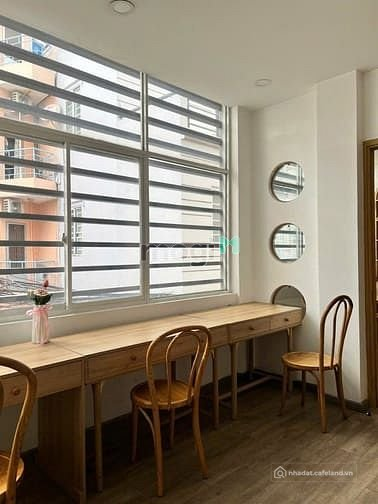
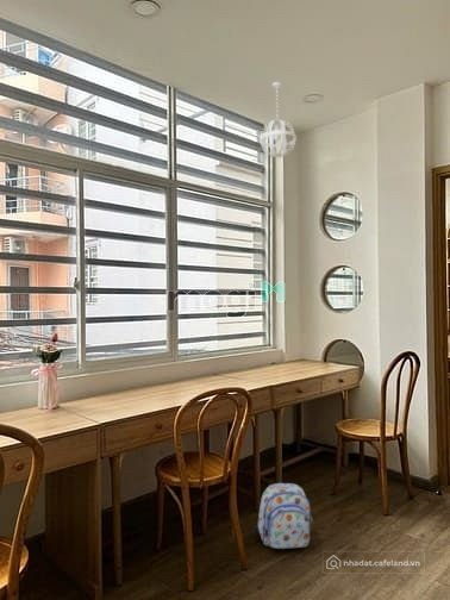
+ backpack [251,481,313,550]
+ pendant light [258,81,298,158]
